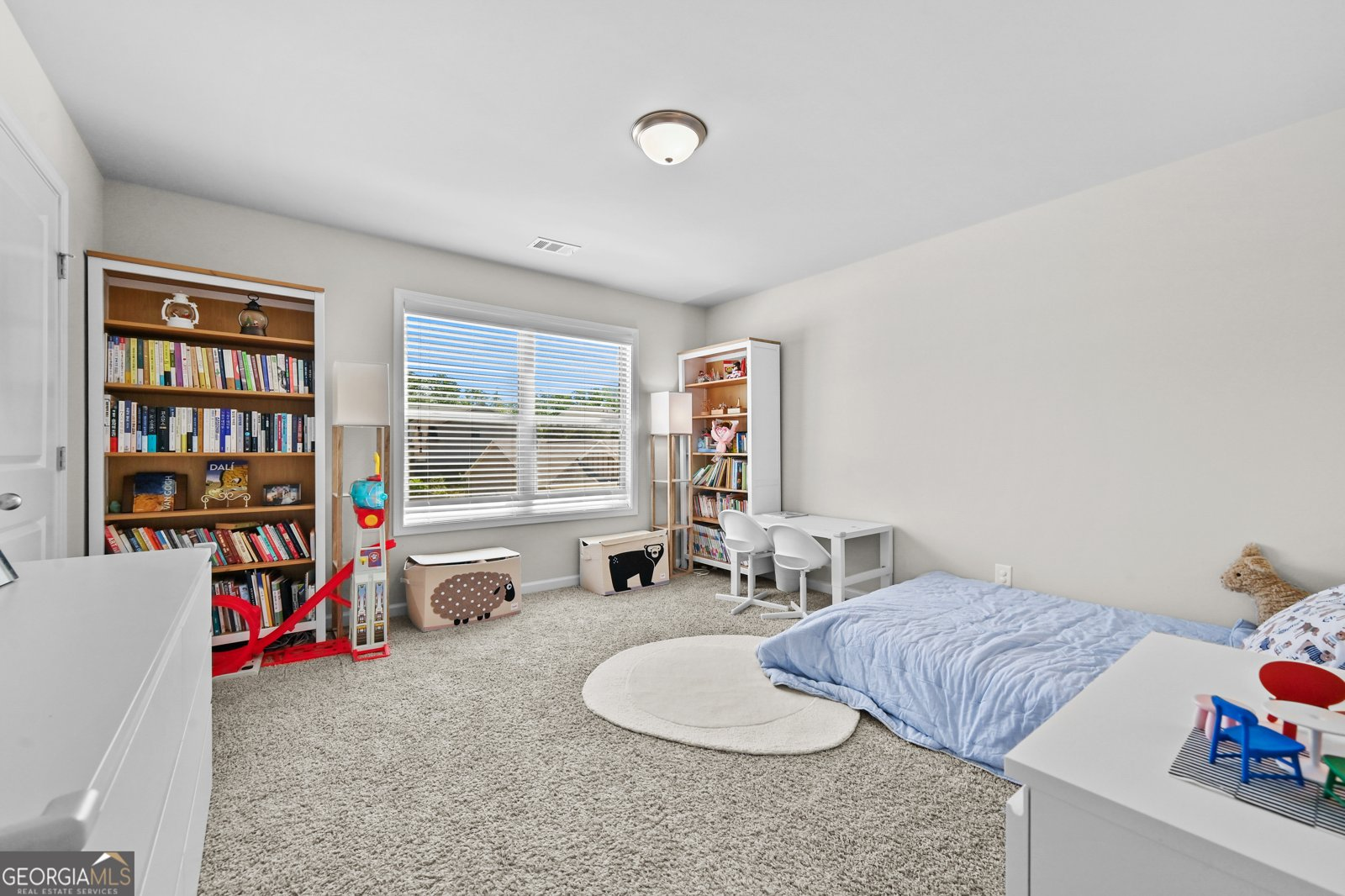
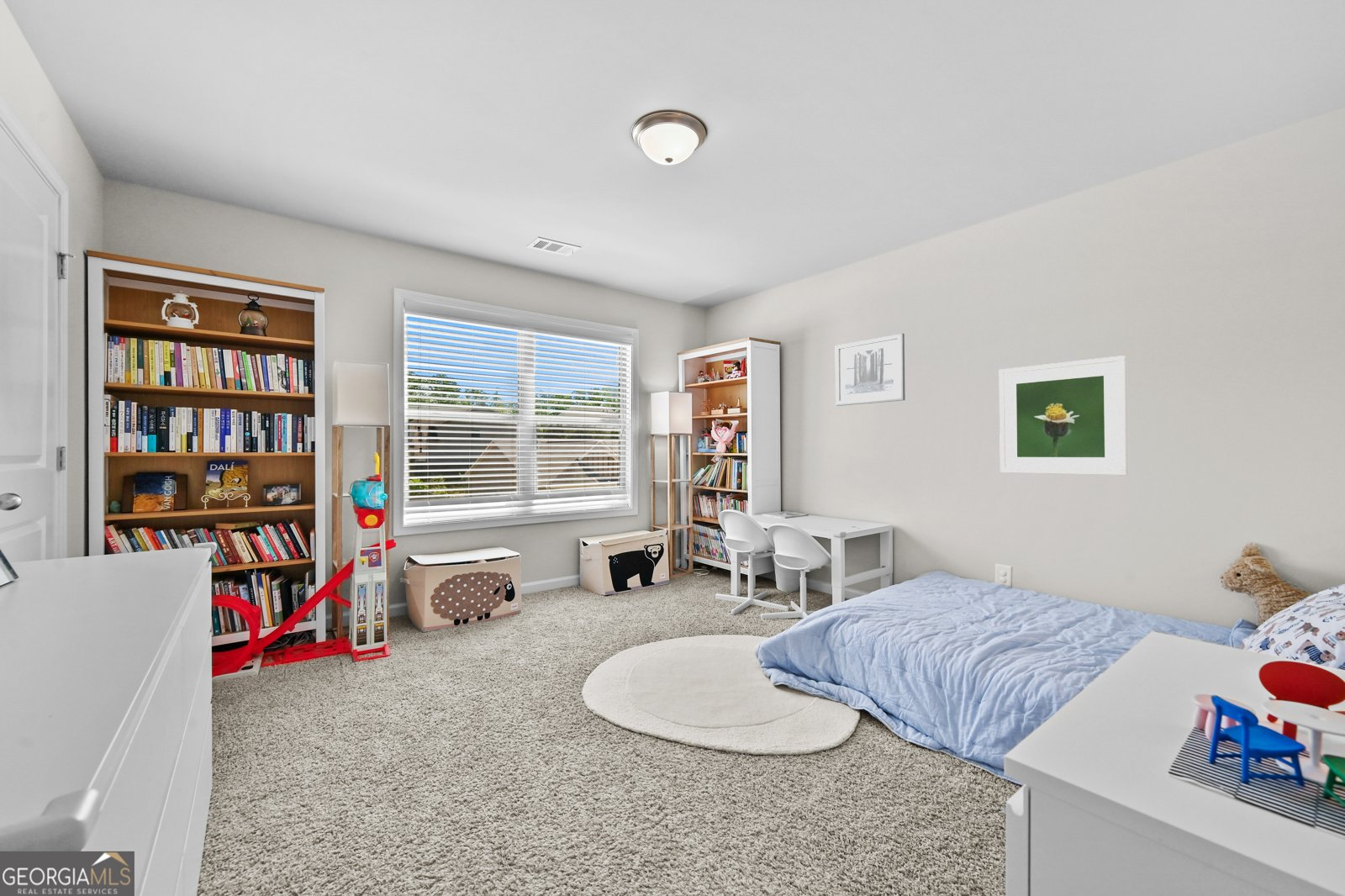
+ wall art [835,332,906,407]
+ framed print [999,355,1129,477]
